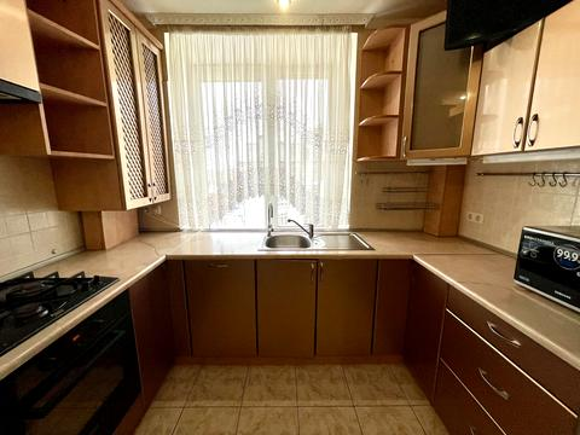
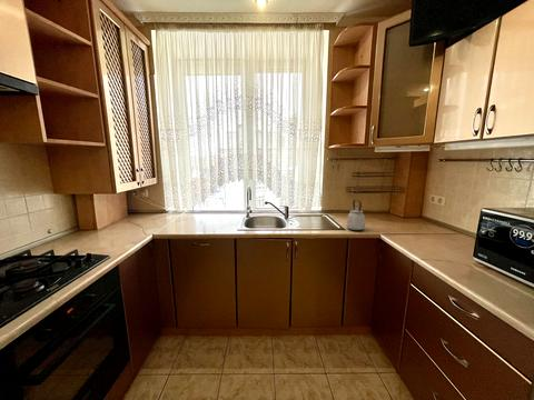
+ kettle [346,199,366,232]
